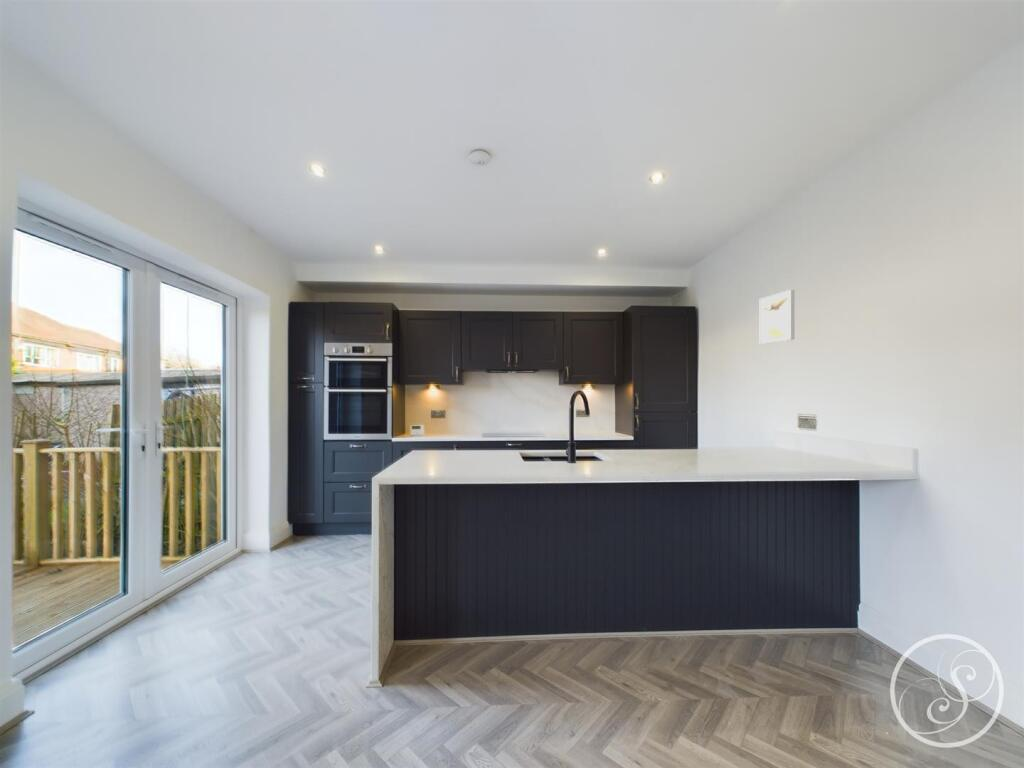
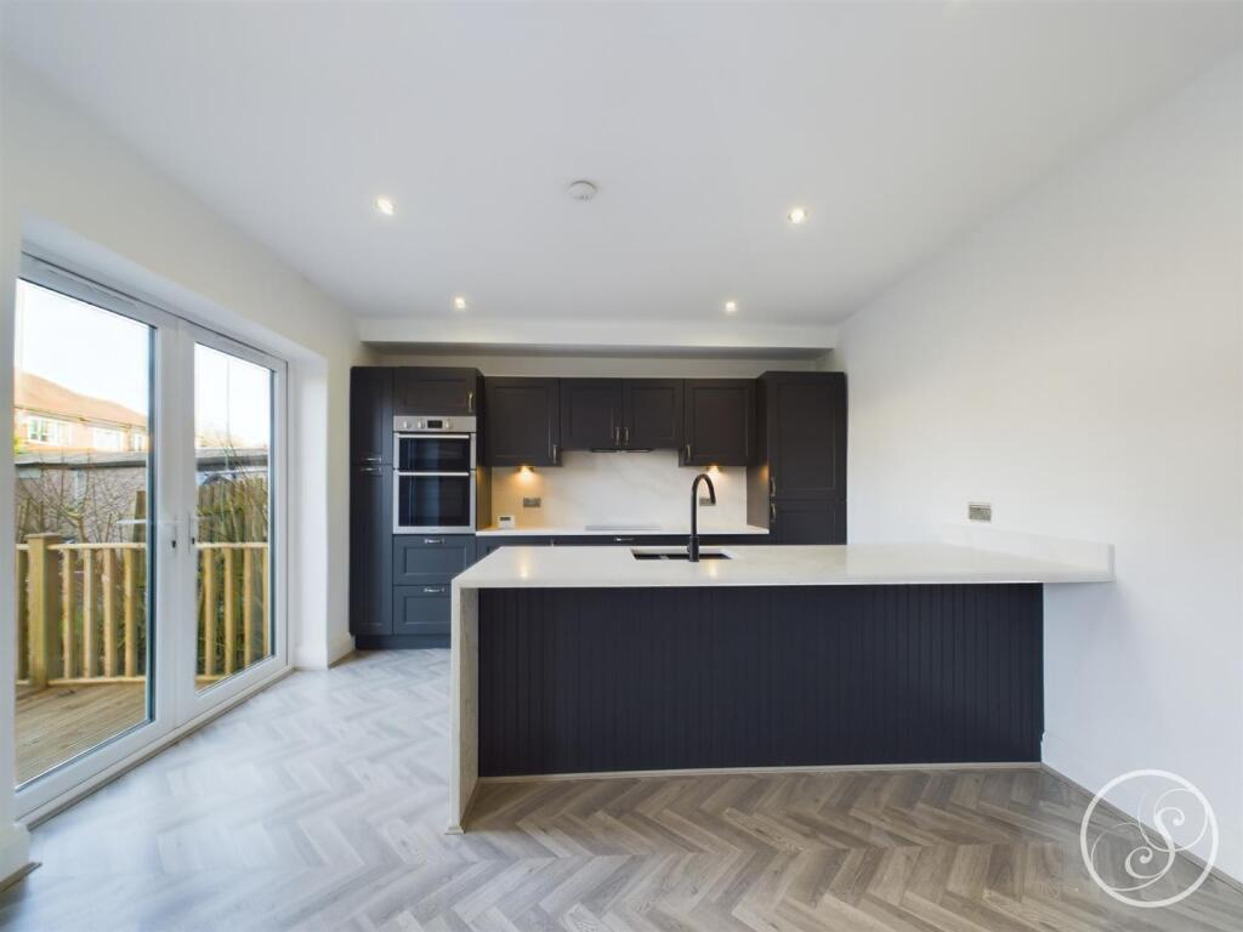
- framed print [759,289,795,345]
